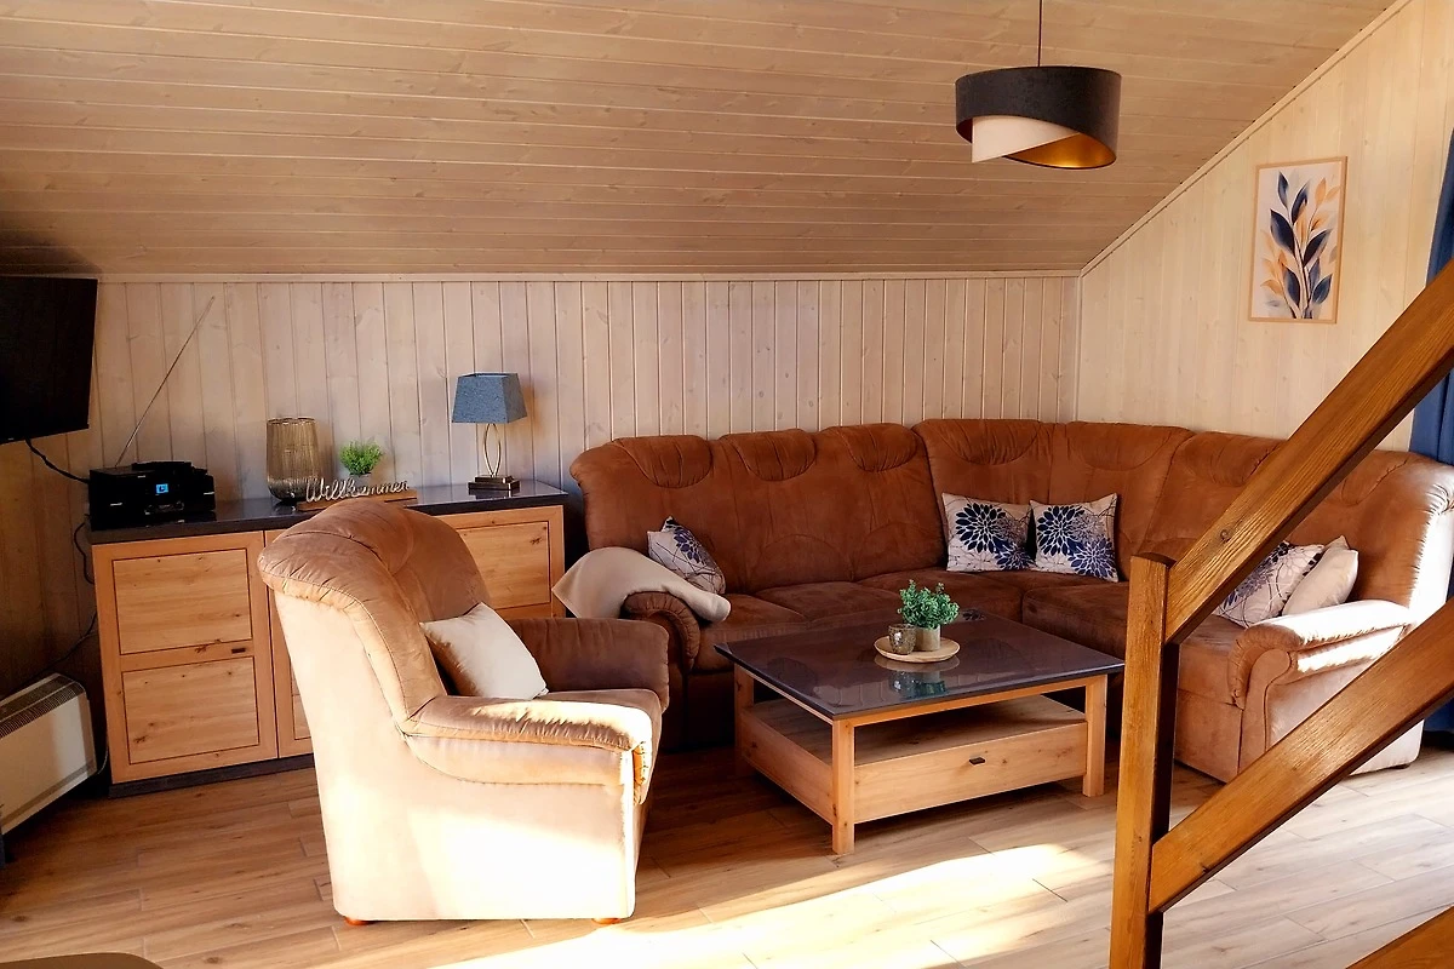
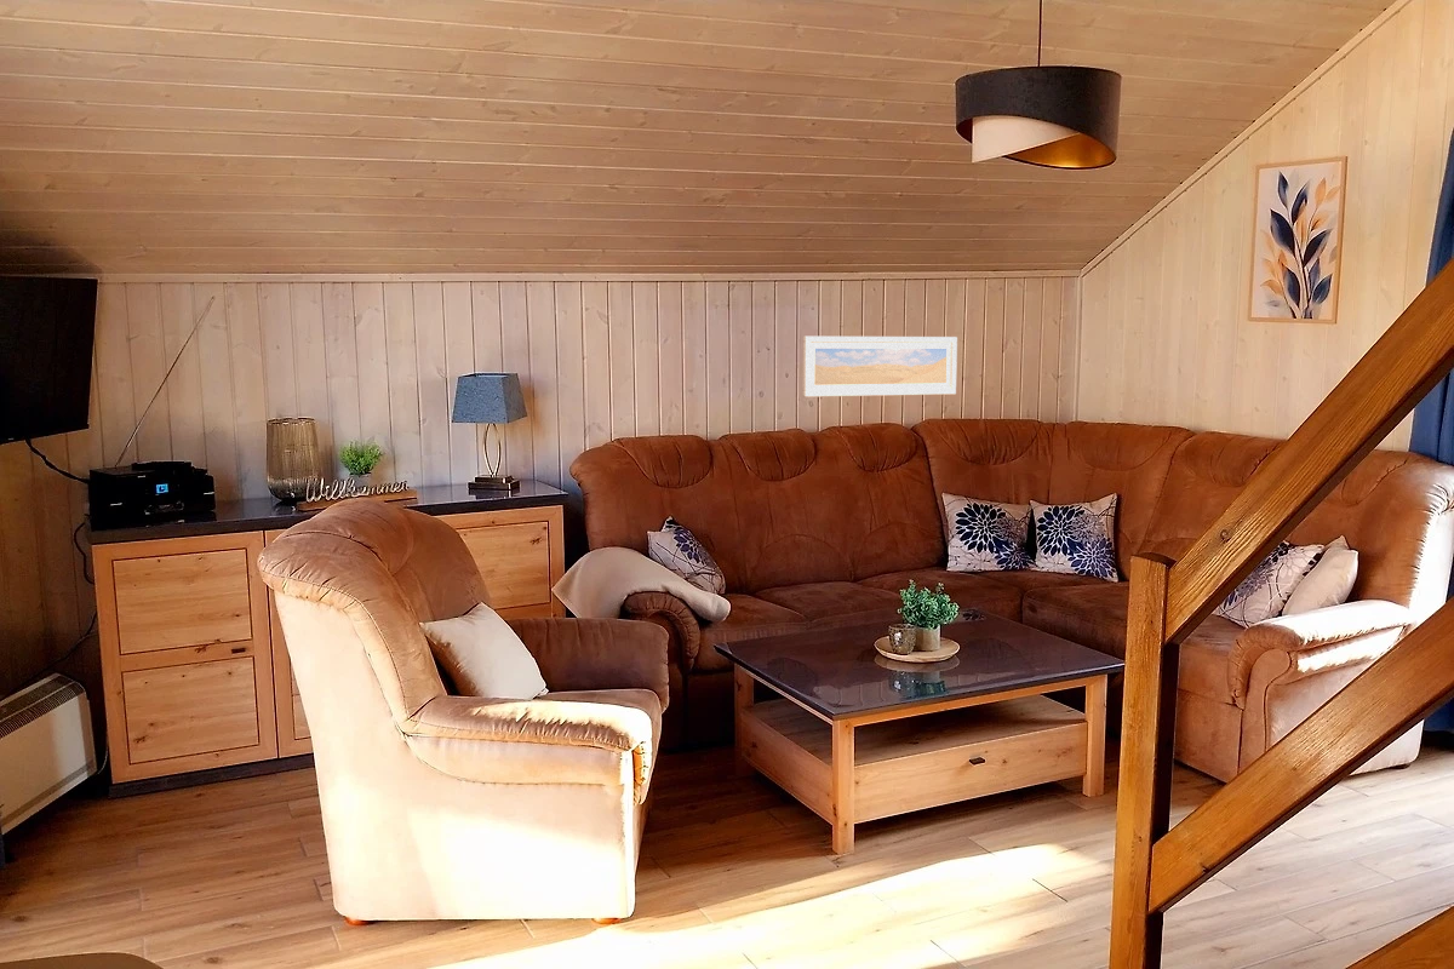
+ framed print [801,336,958,399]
